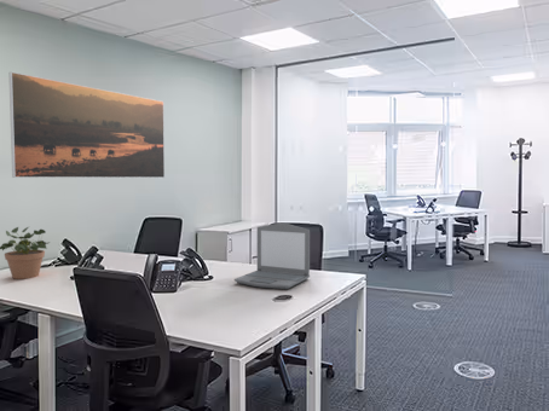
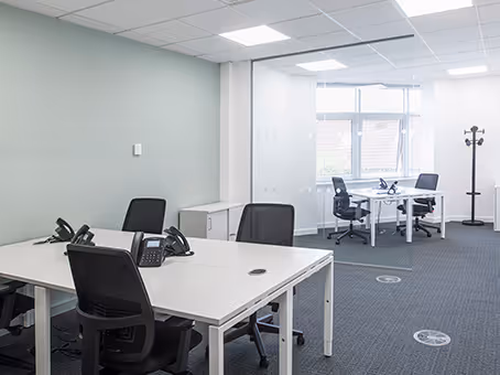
- laptop [233,221,311,290]
- potted plant [0,226,51,280]
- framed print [8,71,166,179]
